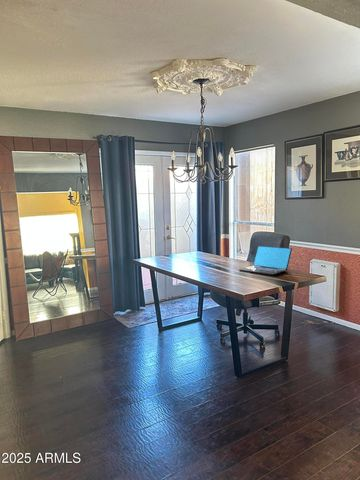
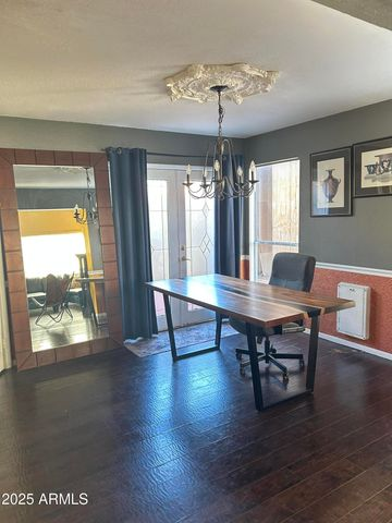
- laptop [238,245,293,276]
